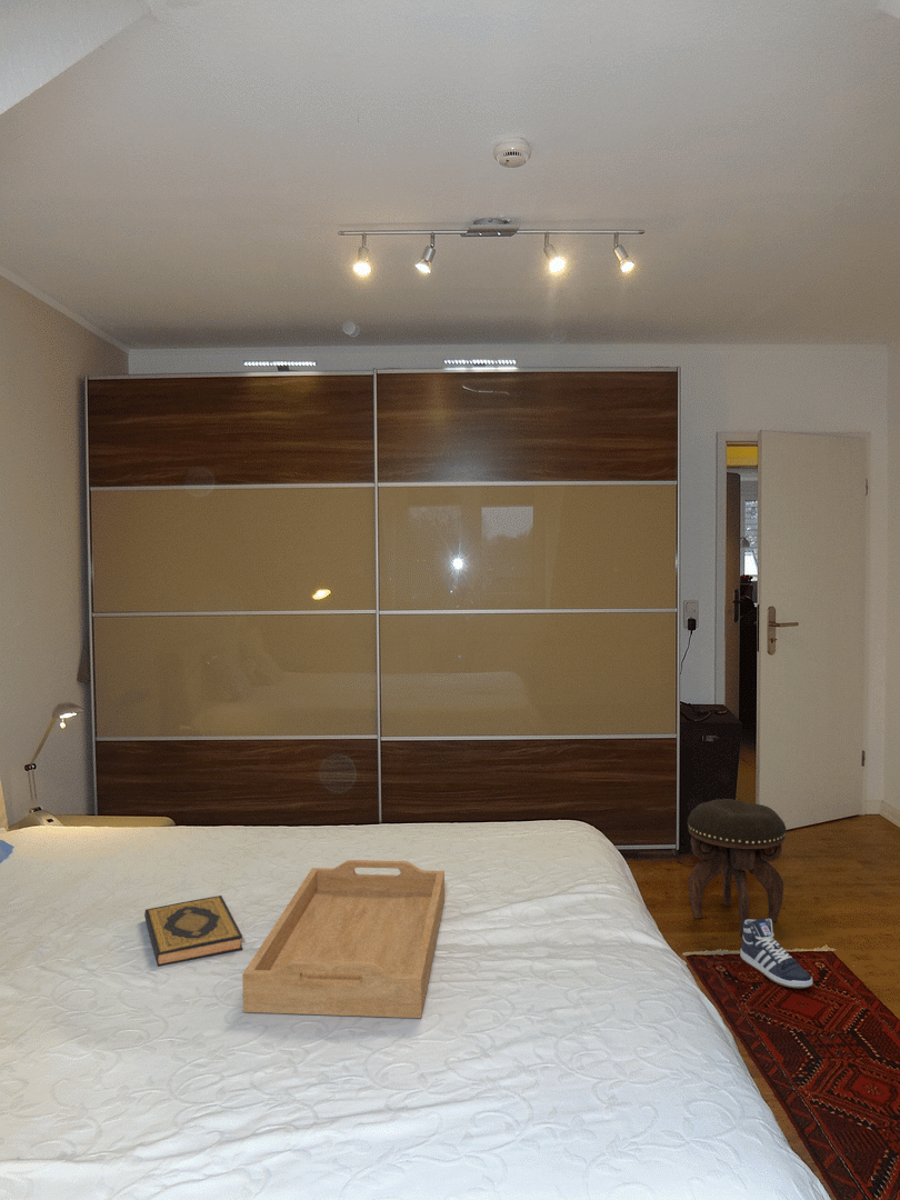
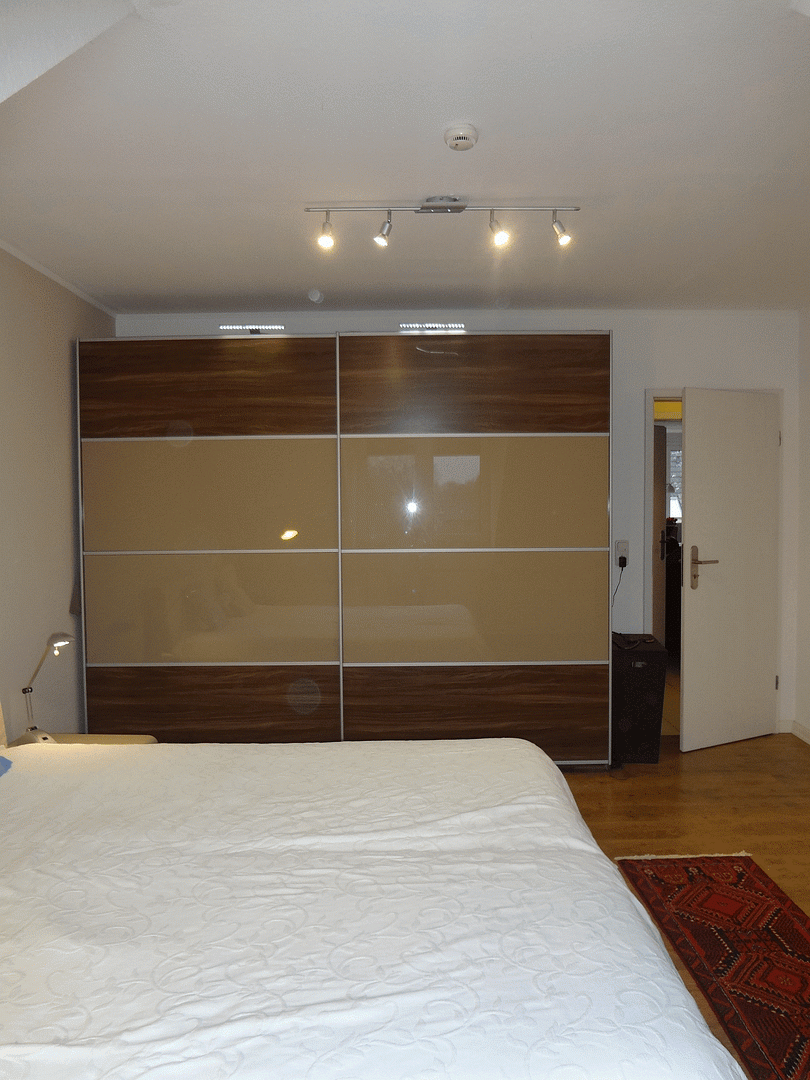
- serving tray [241,859,446,1019]
- footstool [687,798,787,937]
- hardback book [143,894,243,968]
- sneaker [739,917,813,989]
